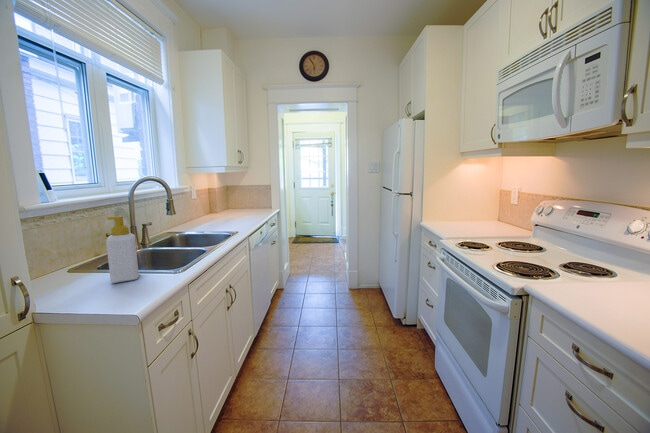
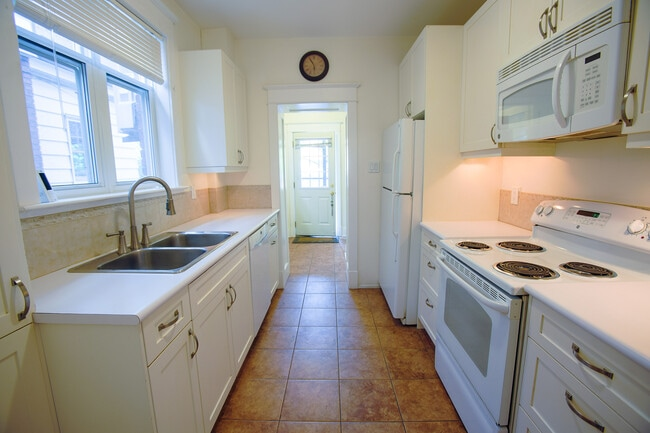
- soap bottle [105,215,139,284]
